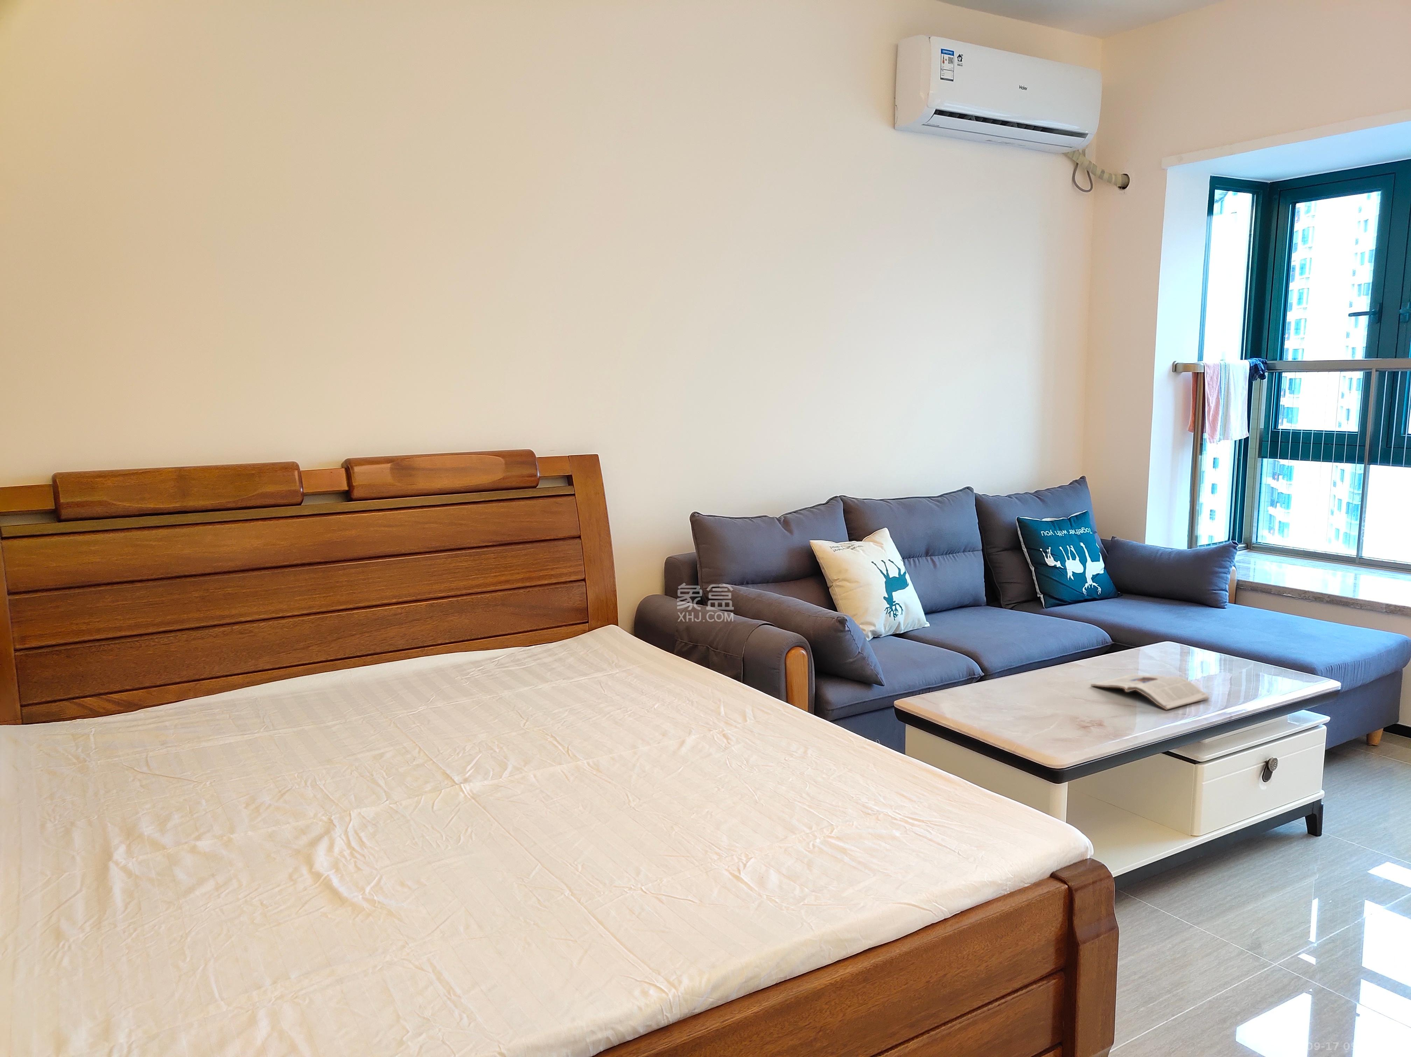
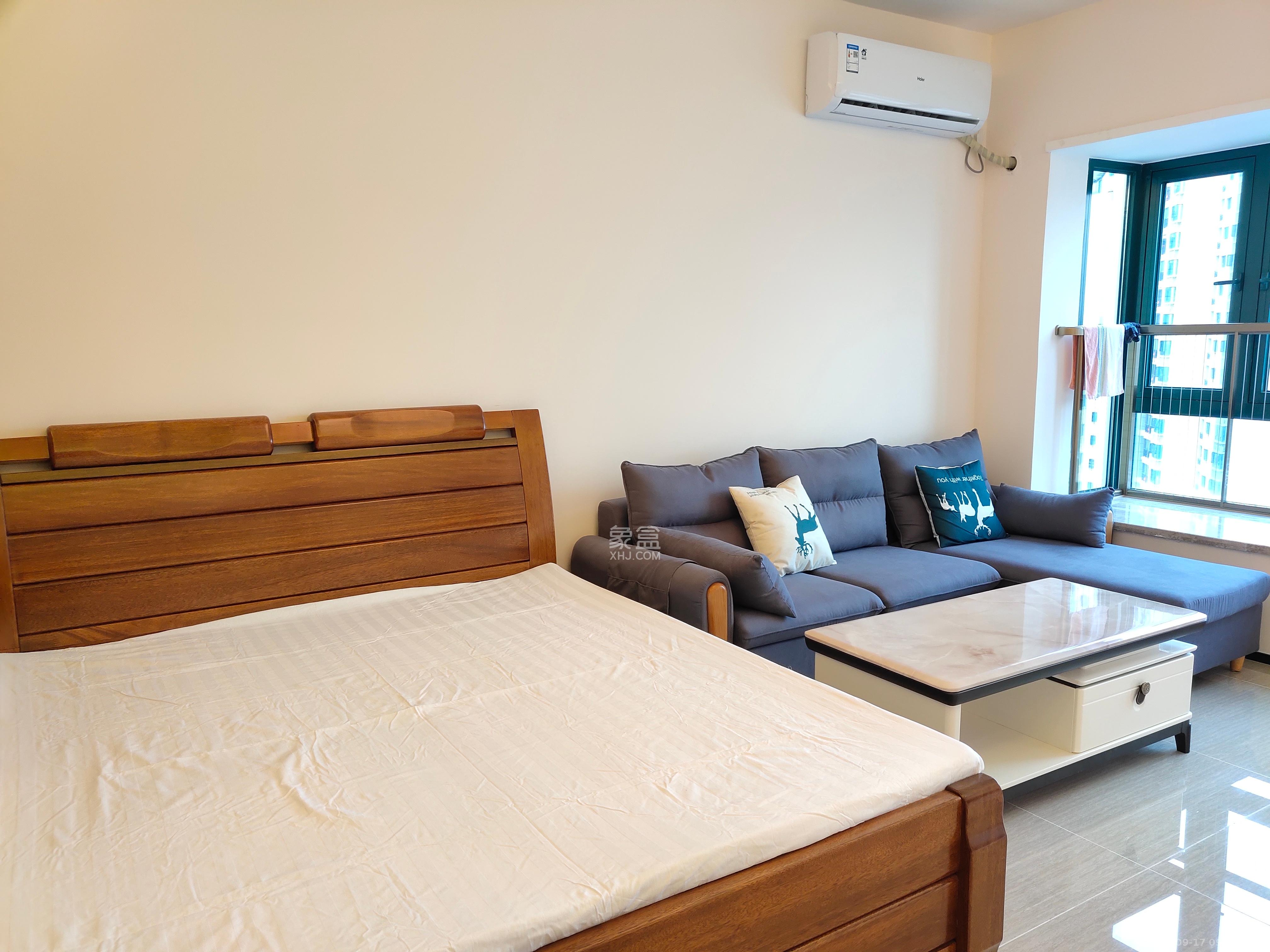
- magazine [1090,674,1210,711]
